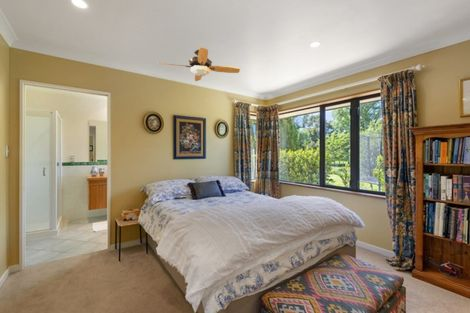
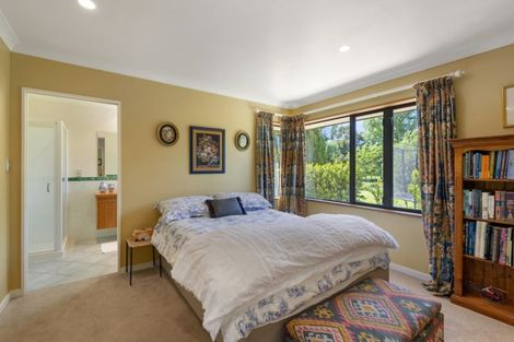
- ceiling fan [157,46,241,82]
